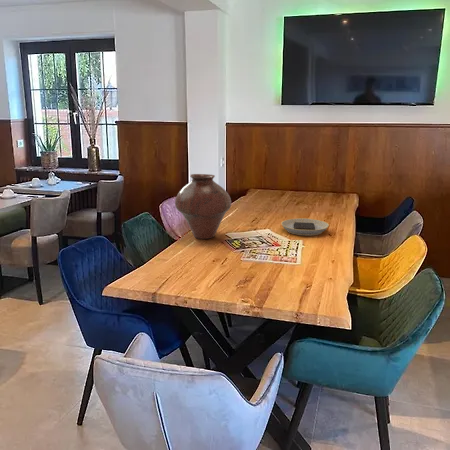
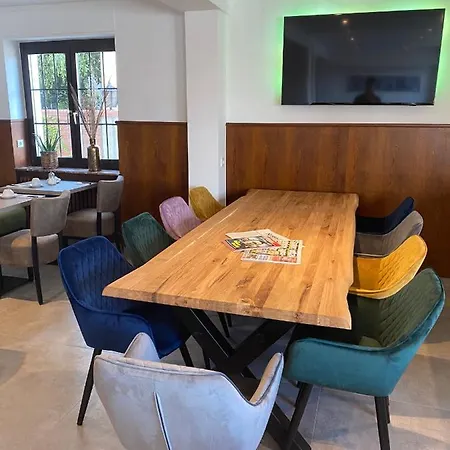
- vase [174,173,232,240]
- plate [280,217,330,237]
